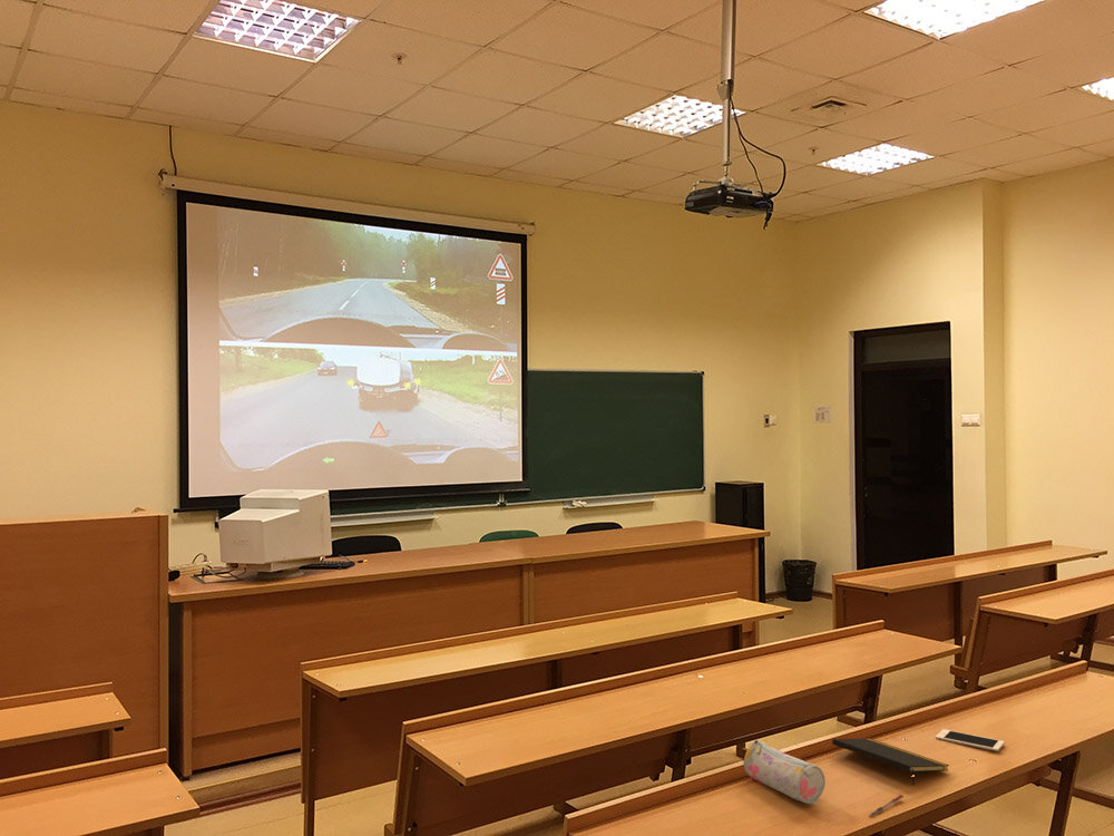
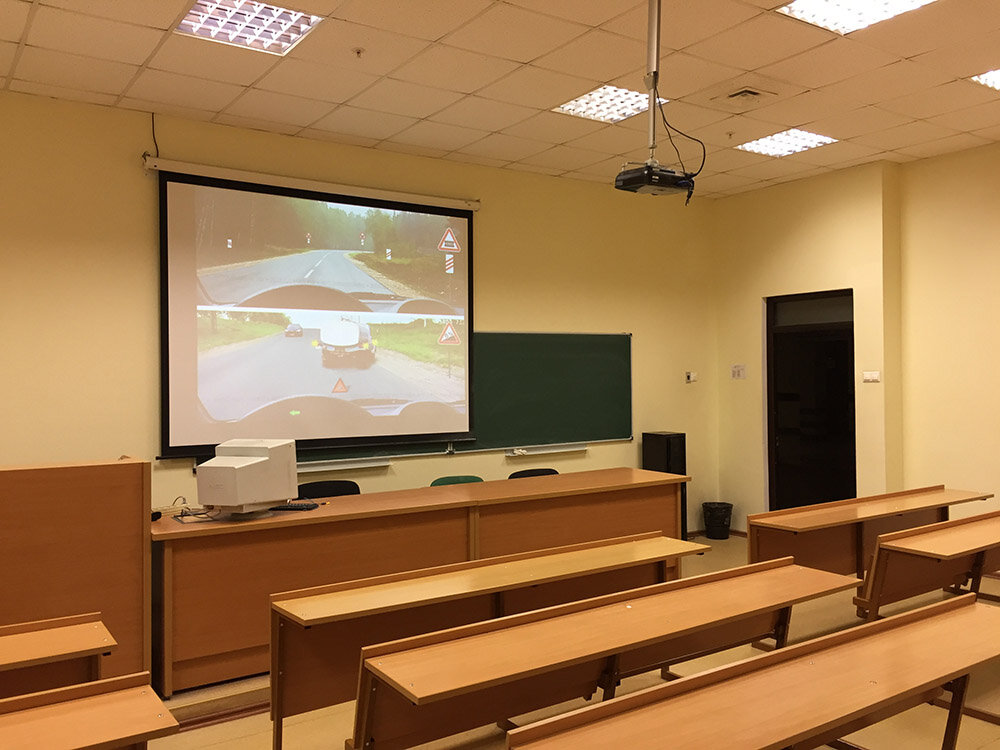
- pencil case [743,739,827,805]
- cell phone [935,728,1005,752]
- pen [868,794,905,817]
- notepad [831,738,950,786]
